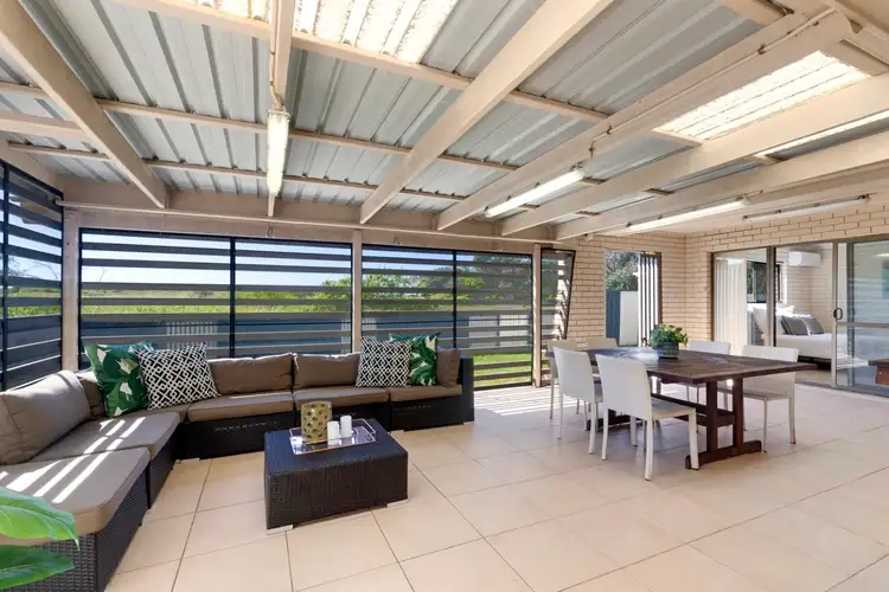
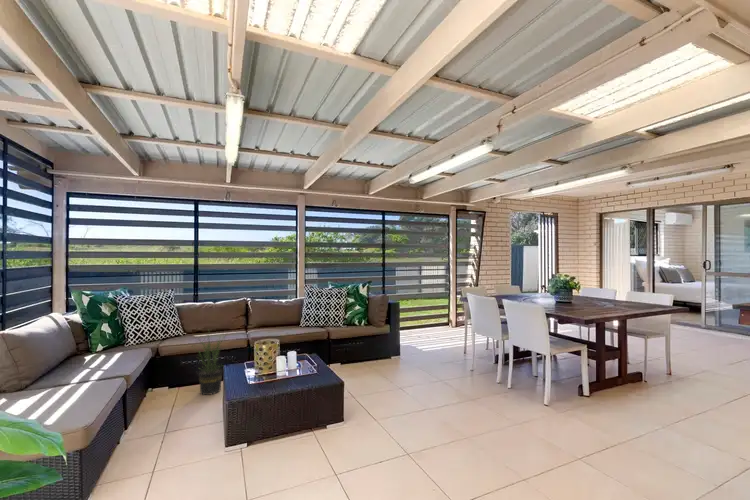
+ potted plant [192,327,233,396]
